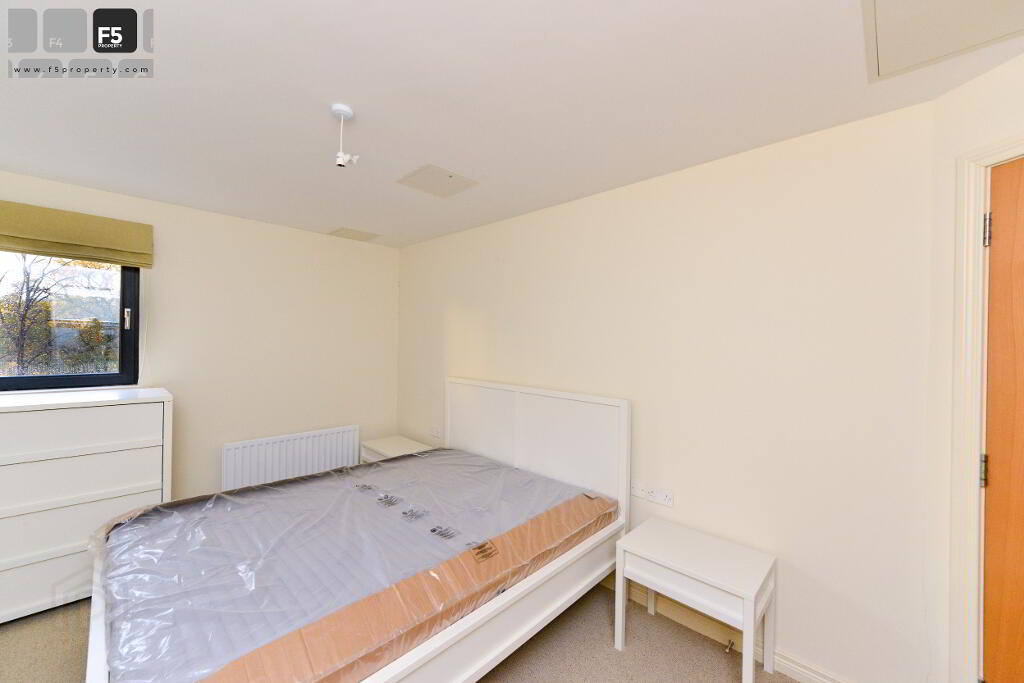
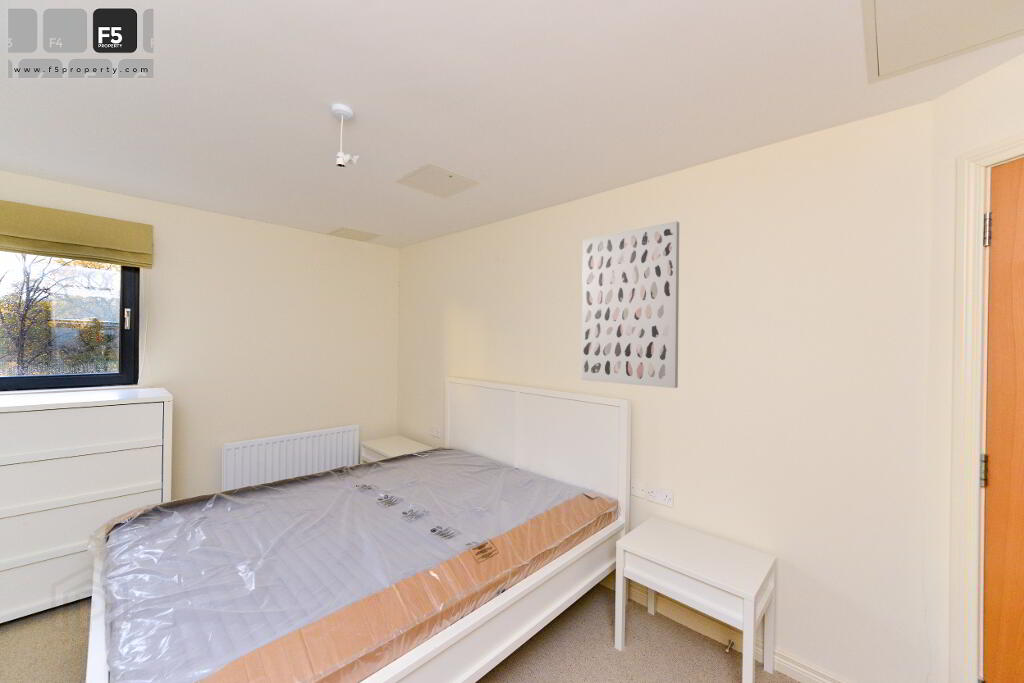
+ wall art [580,220,680,389]
